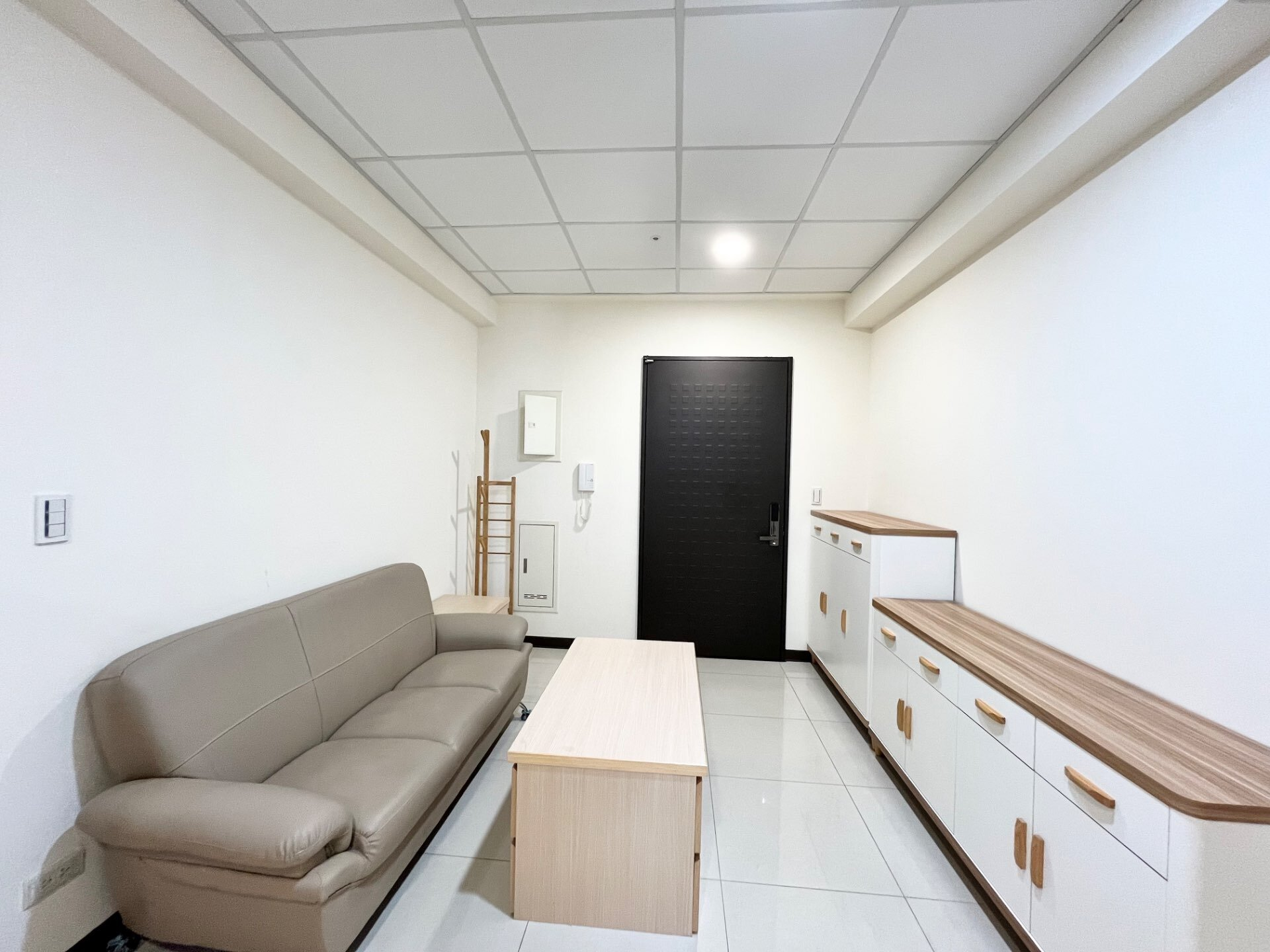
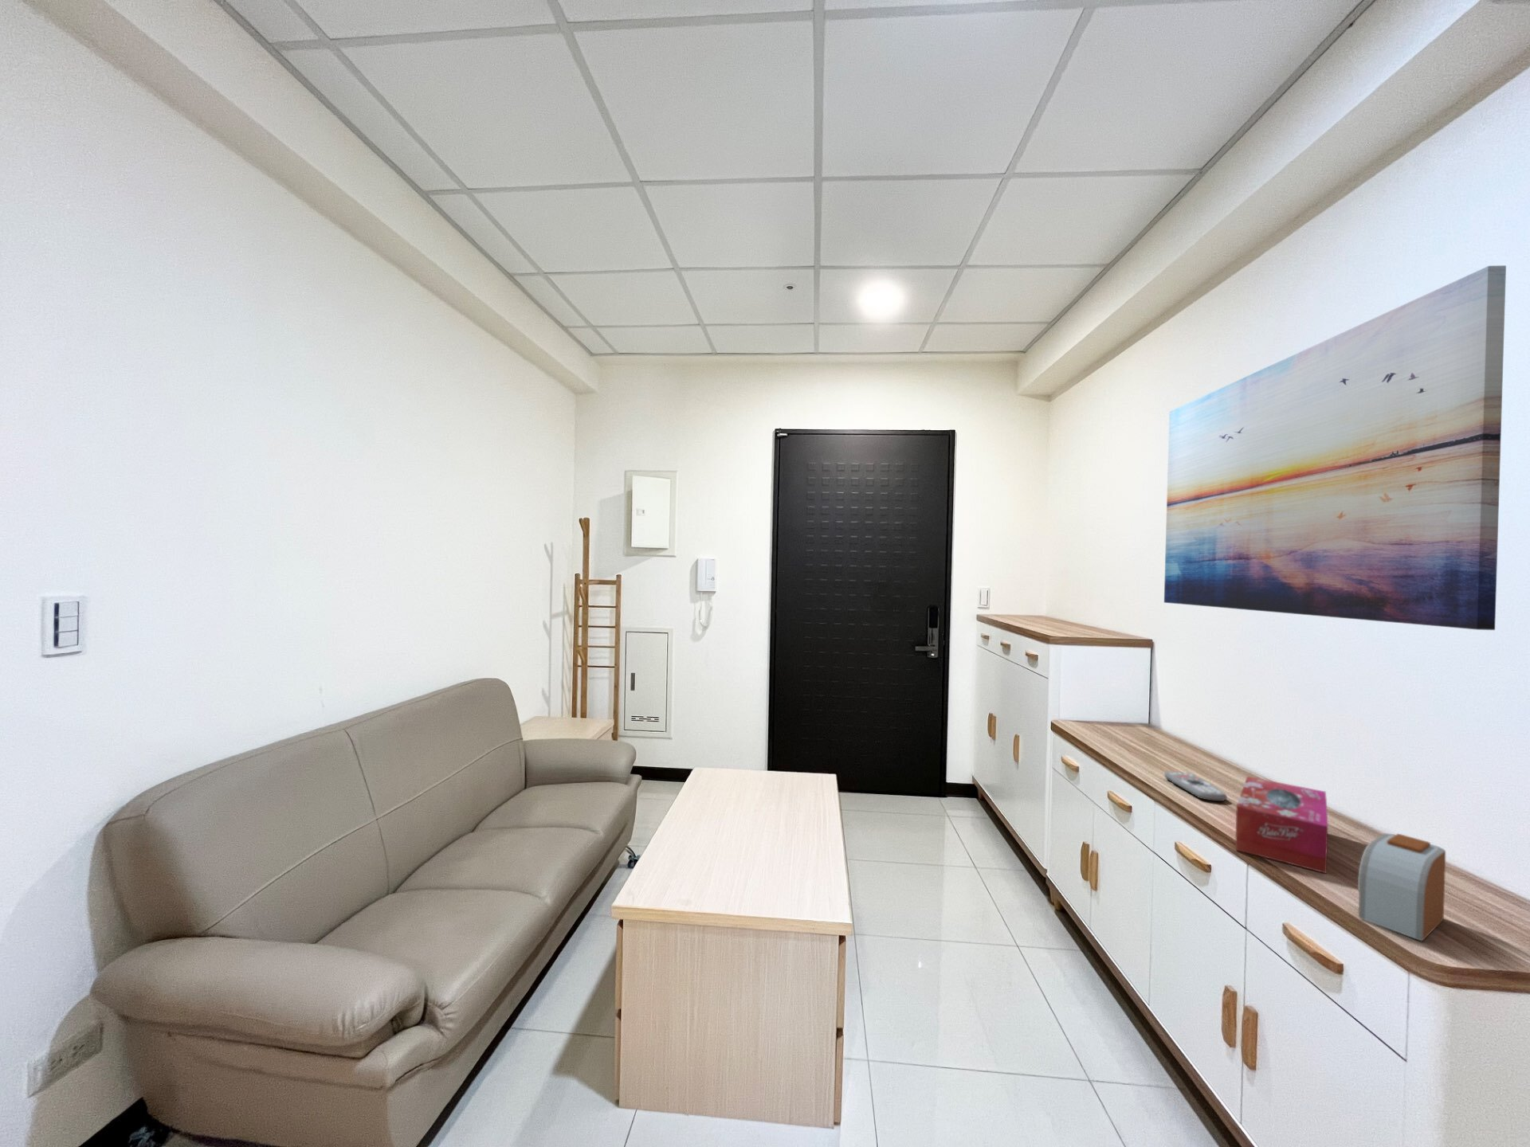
+ alarm clock [1357,834,1447,941]
+ wall art [1164,264,1507,631]
+ tissue box [1235,776,1329,875]
+ remote control [1164,771,1228,802]
